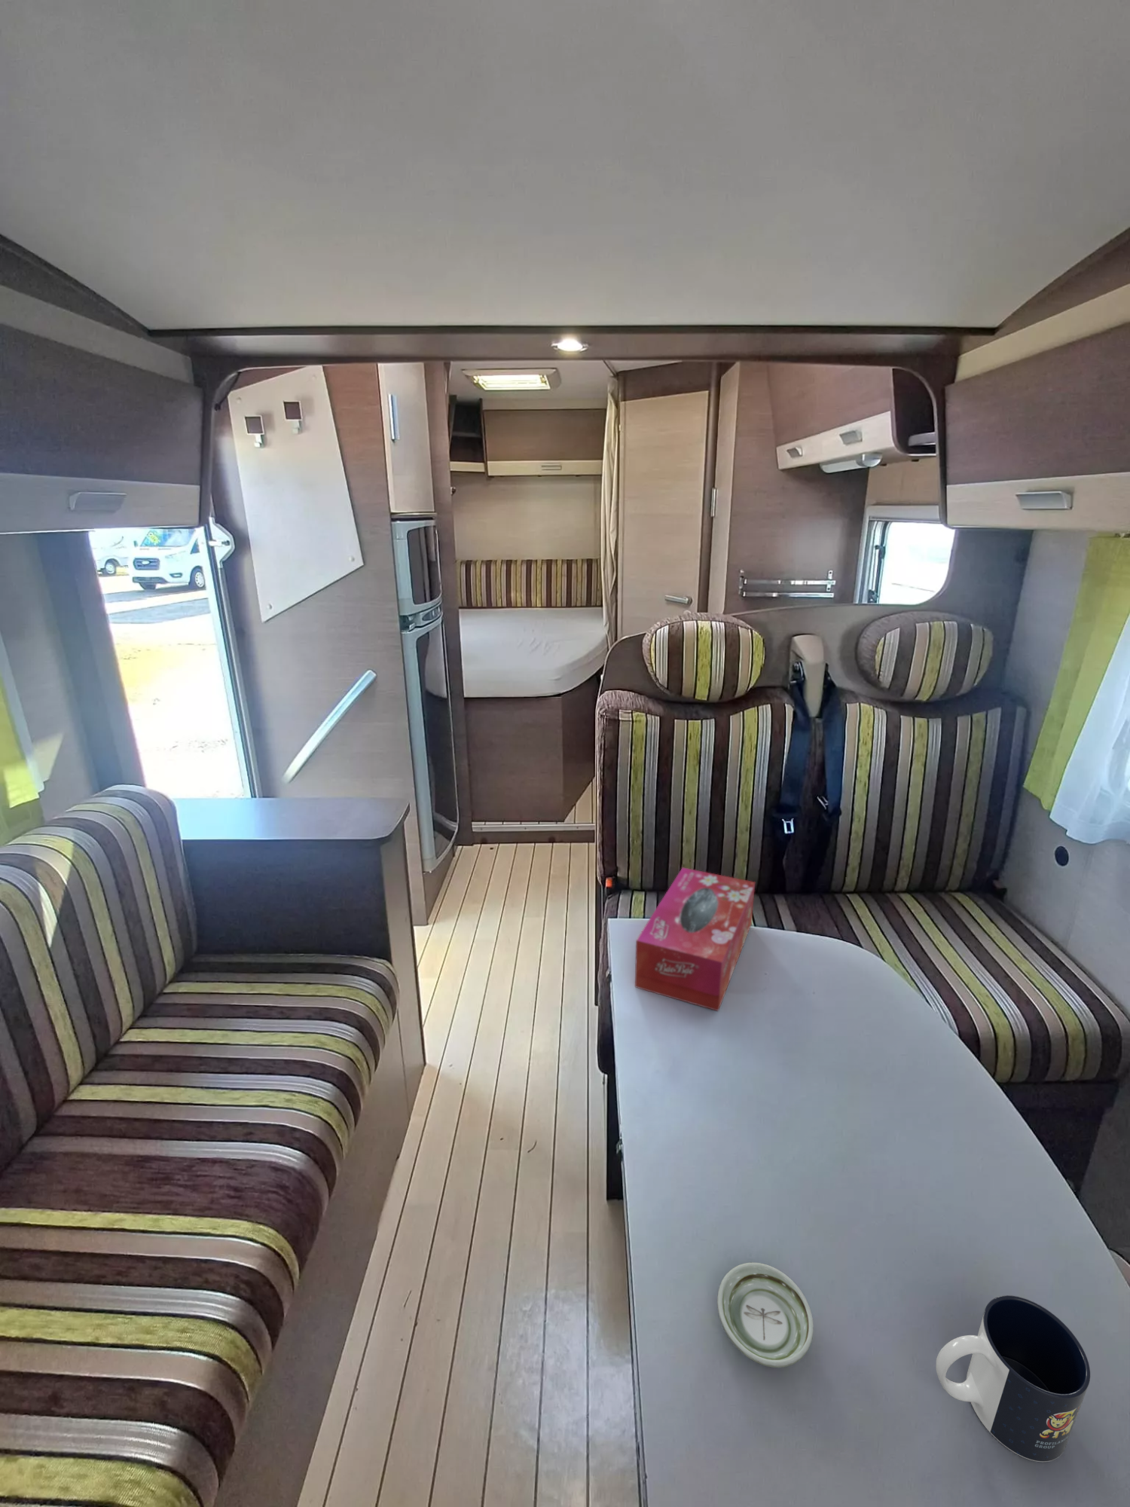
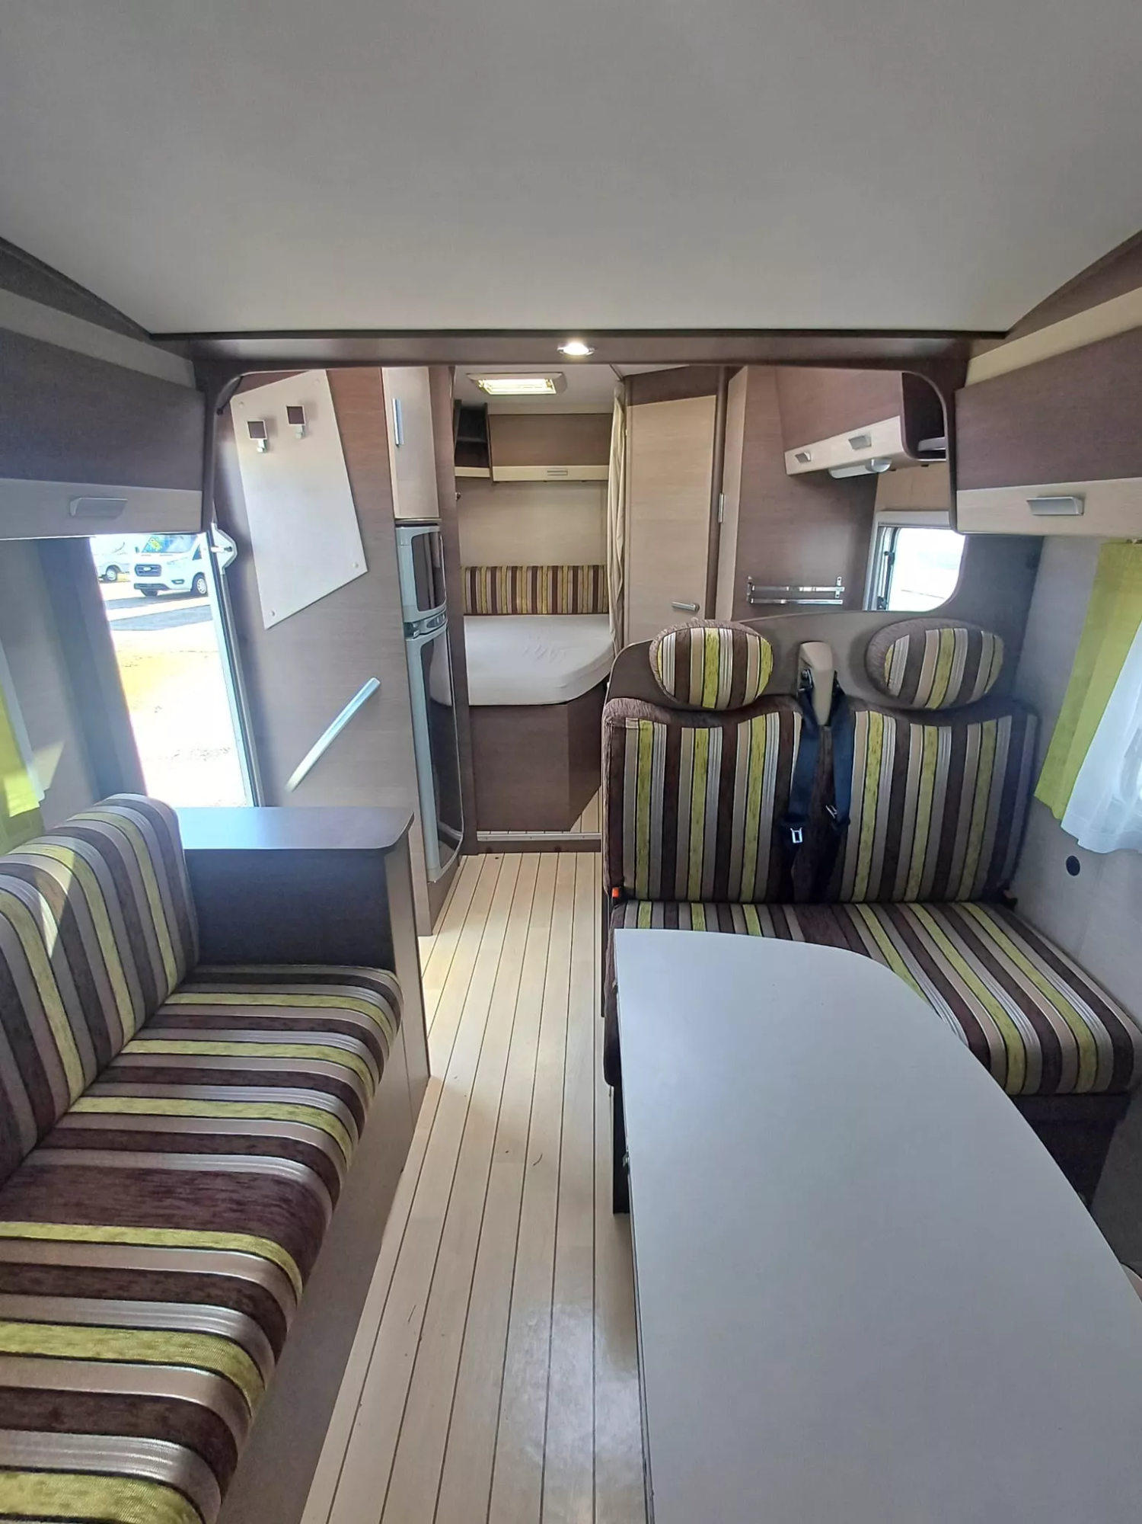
- mug [935,1295,1091,1463]
- tissue box [634,866,756,1012]
- saucer [717,1263,814,1368]
